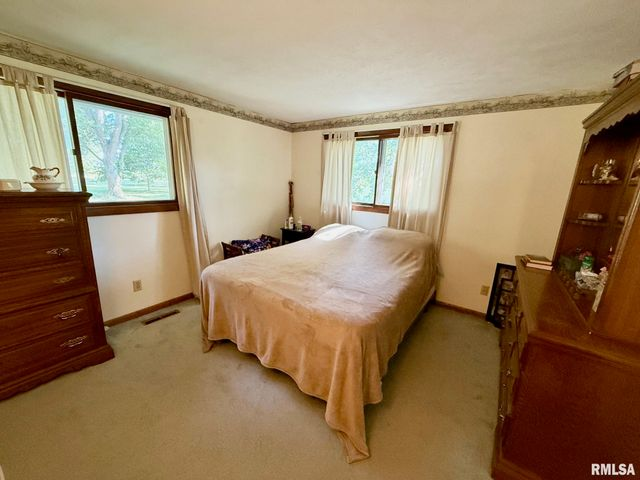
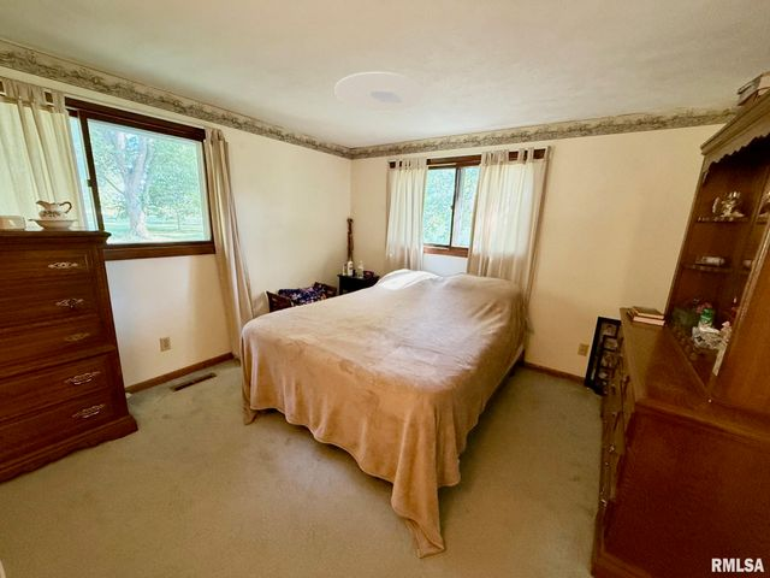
+ ceiling light [333,71,427,112]
